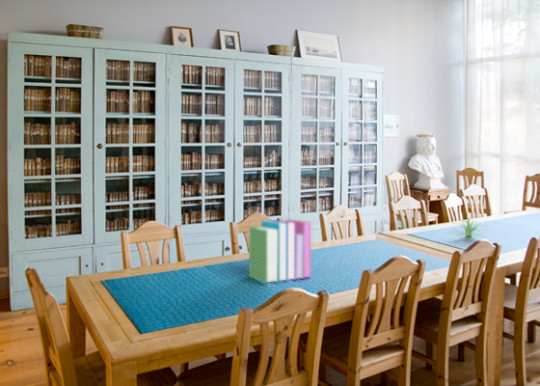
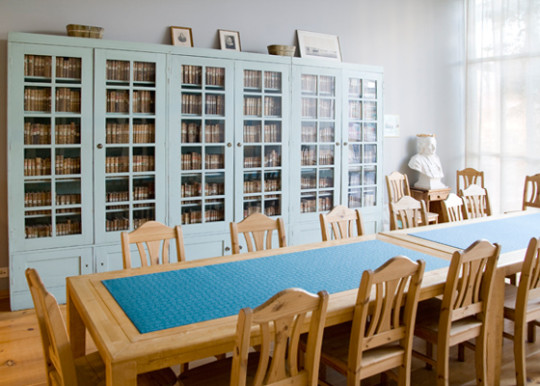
- plant [451,216,489,237]
- books [248,218,312,284]
